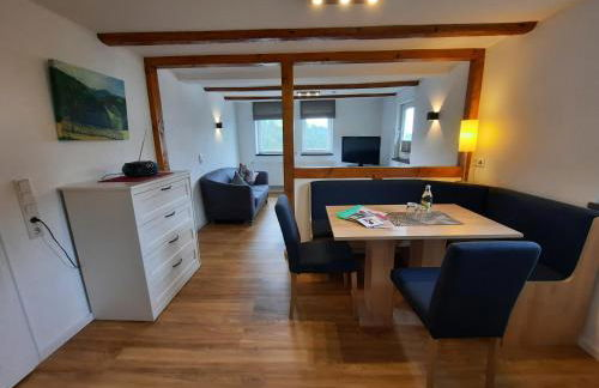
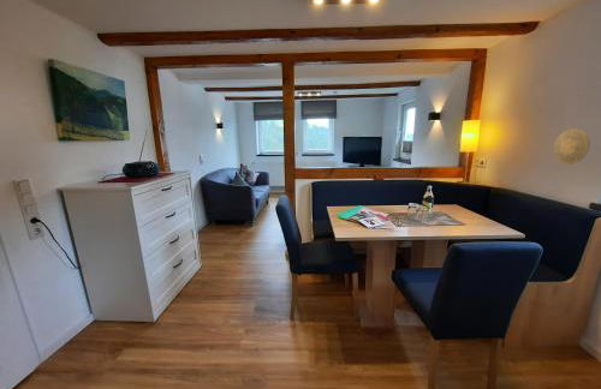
+ decorative plate [553,127,590,166]
